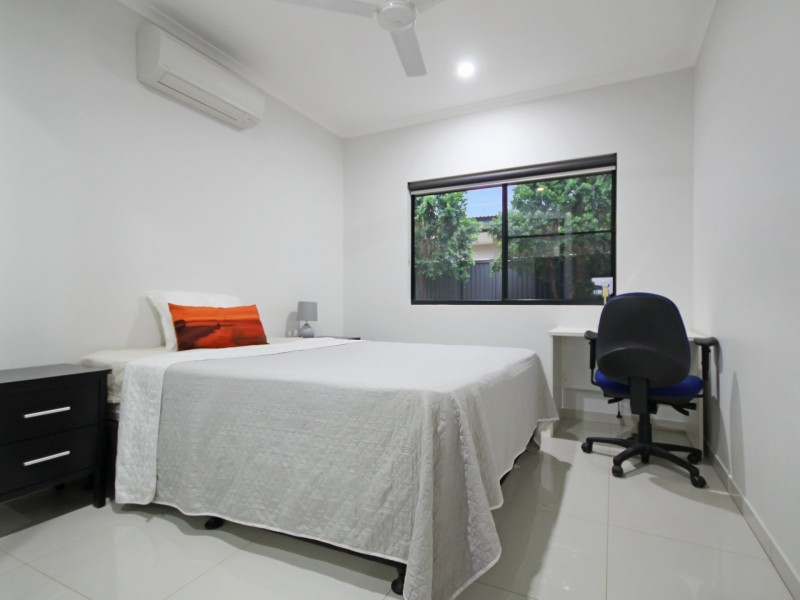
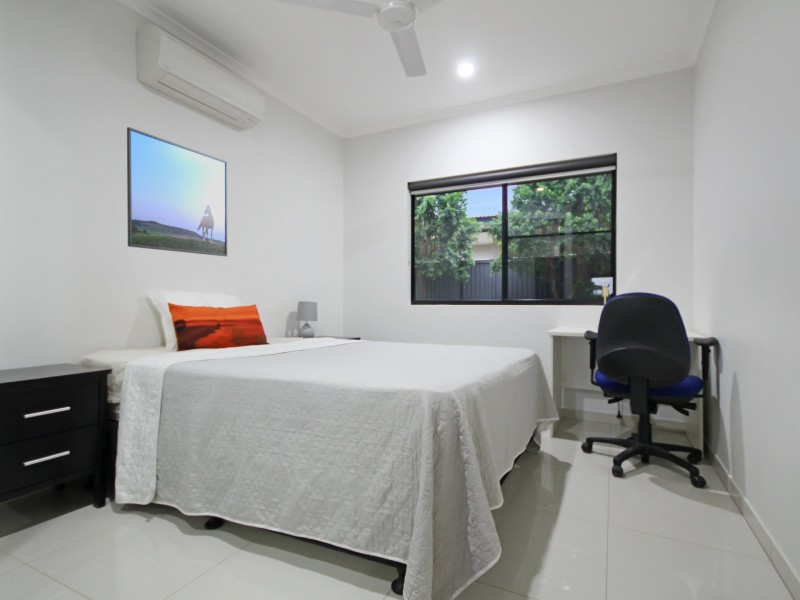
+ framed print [126,126,228,257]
